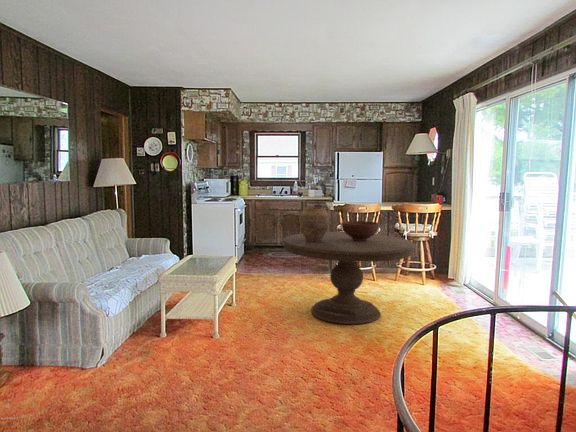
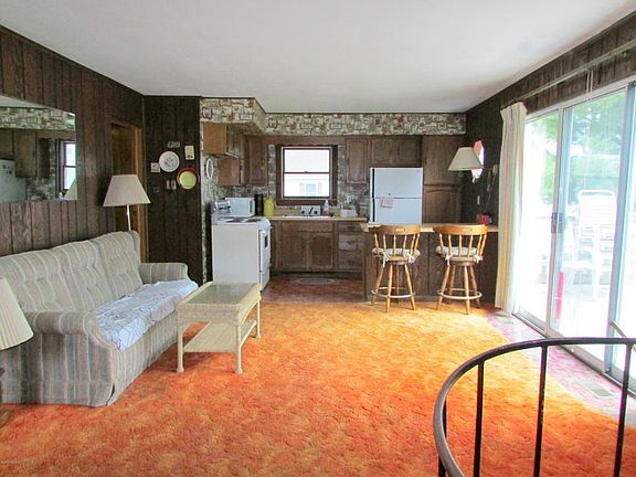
- dining table [282,231,417,325]
- vase [299,206,330,242]
- fruit bowl [340,220,381,241]
